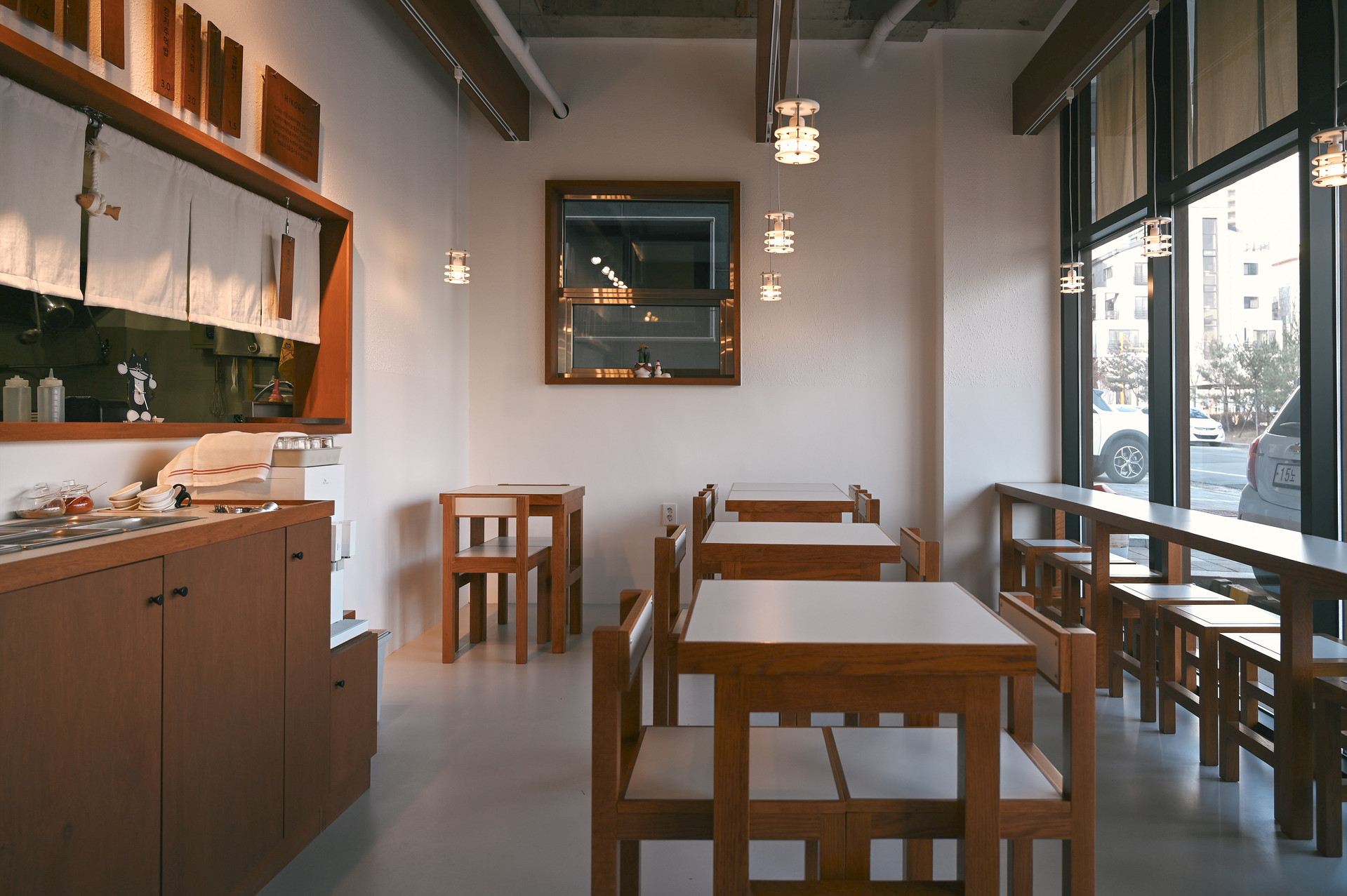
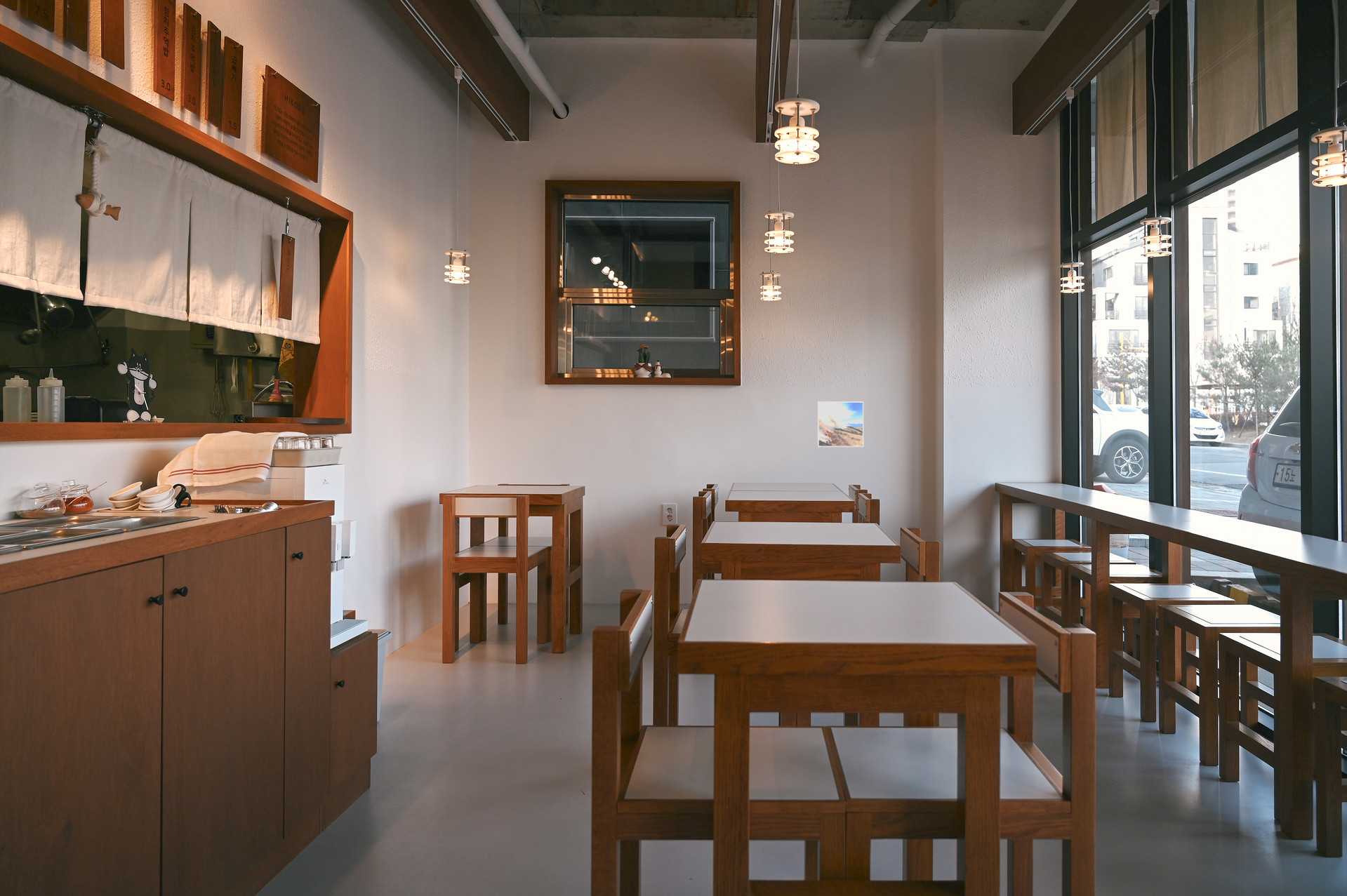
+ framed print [816,401,864,448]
